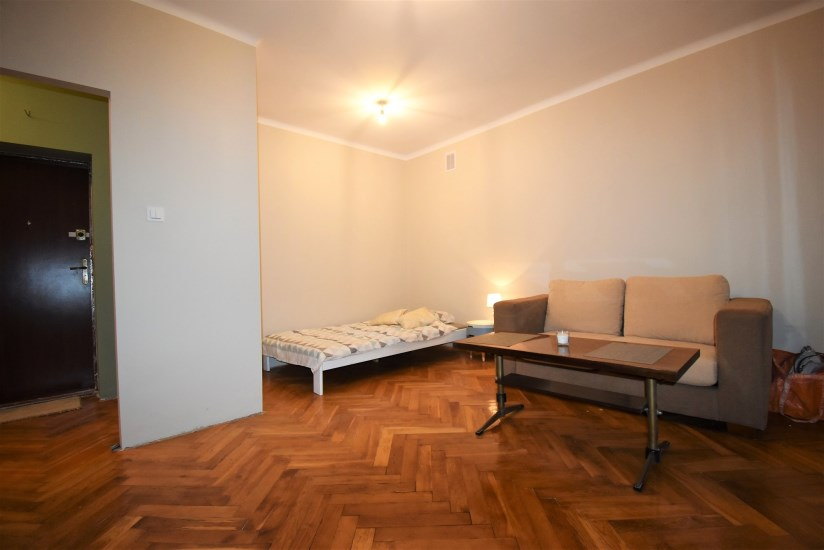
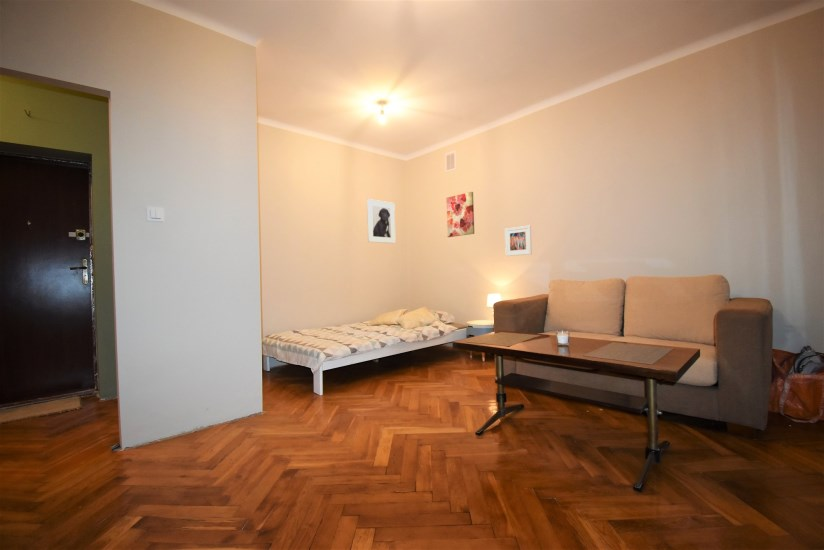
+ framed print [504,225,533,257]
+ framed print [366,198,397,244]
+ wall art [445,191,475,238]
